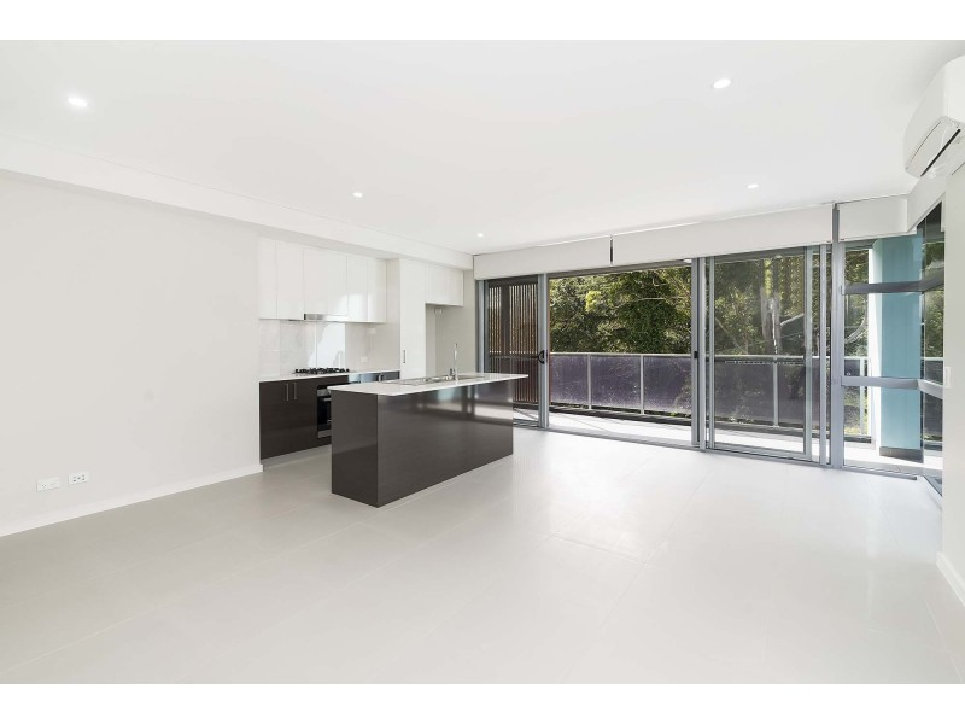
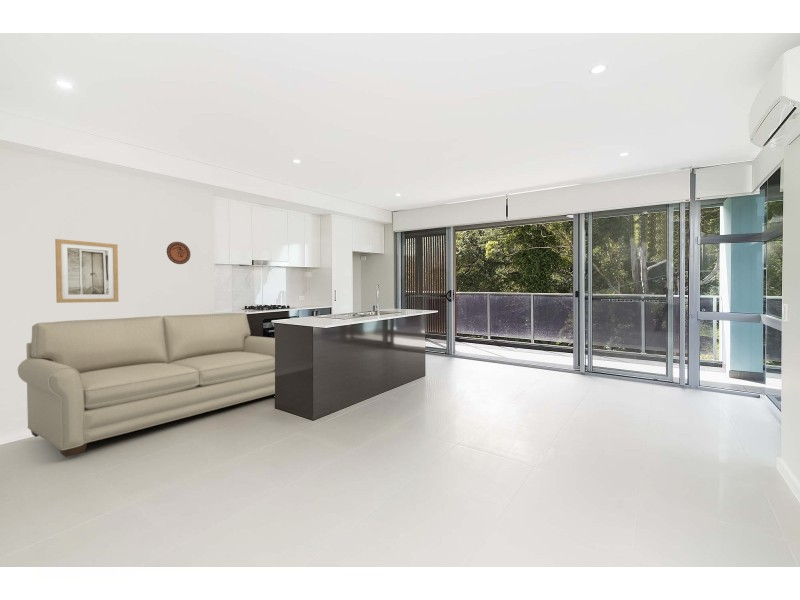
+ decorative plate [166,241,191,265]
+ wall art [54,238,120,304]
+ sofa [17,312,276,458]
